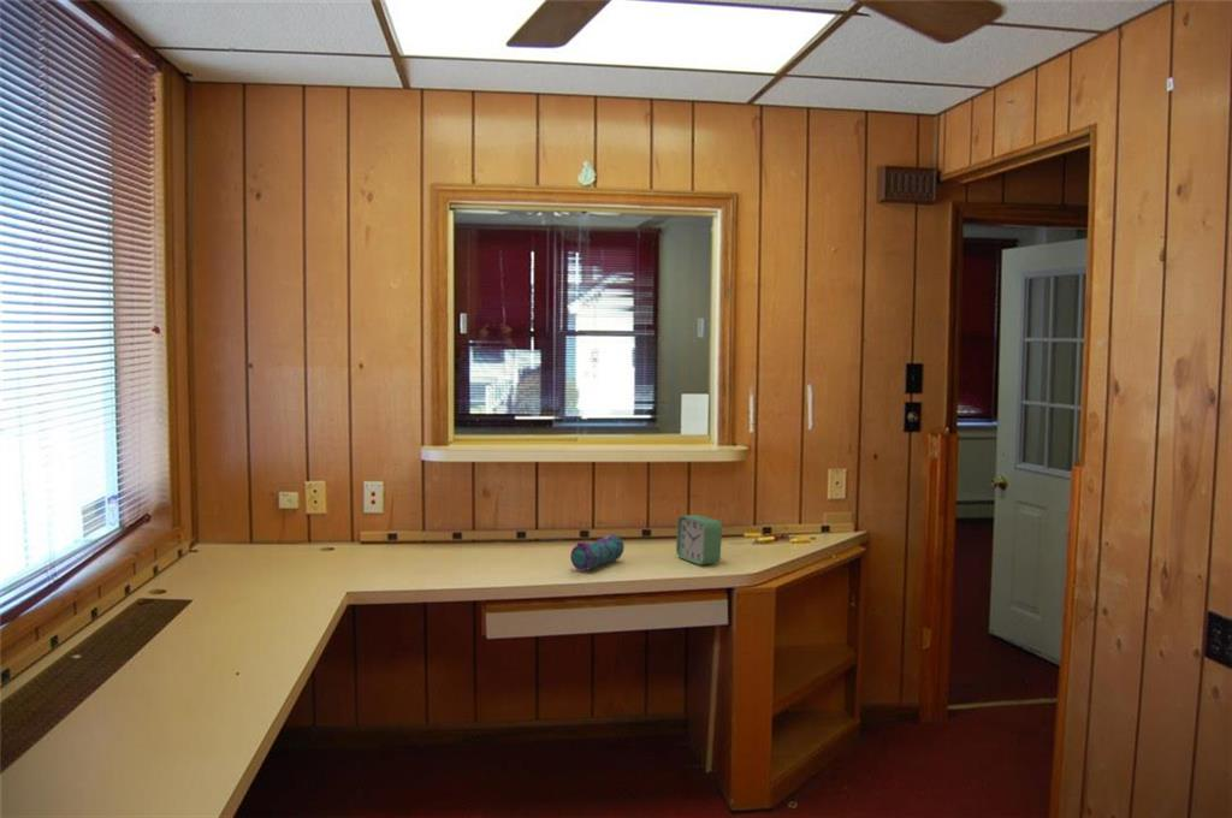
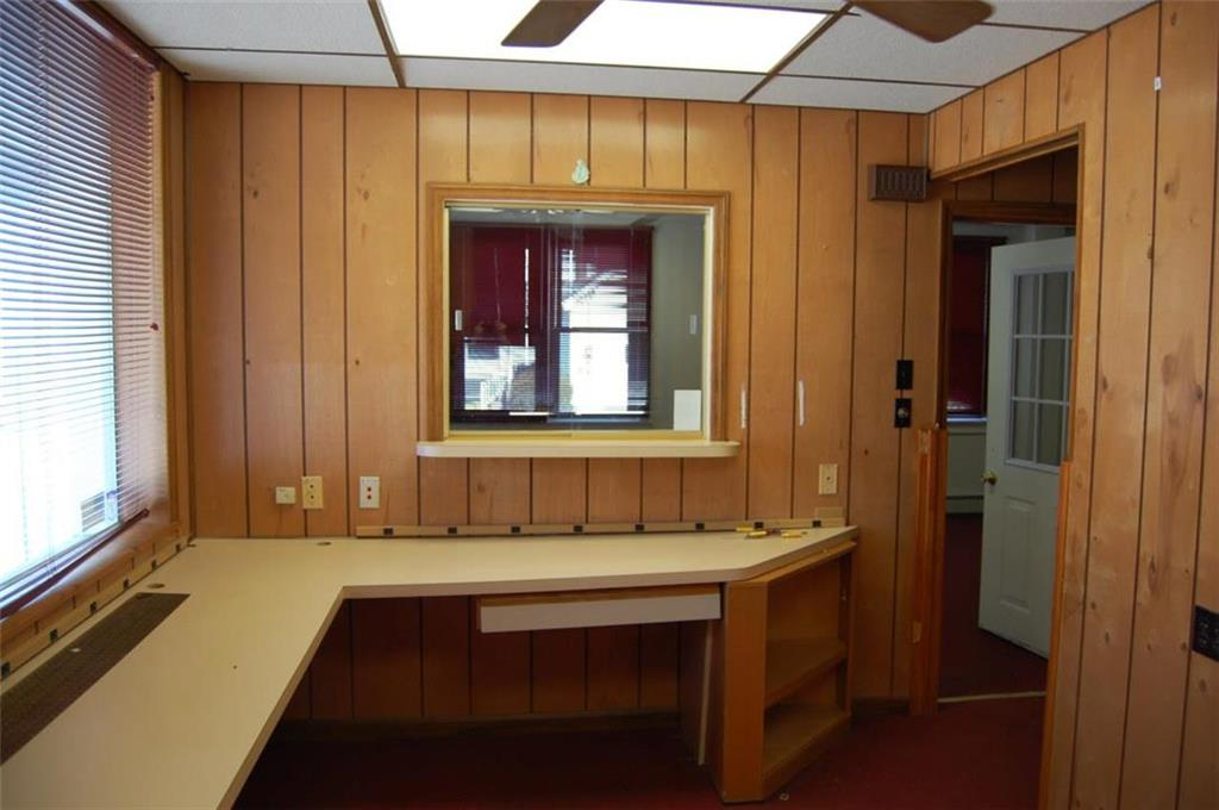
- pencil case [569,533,626,573]
- alarm clock [675,514,723,567]
